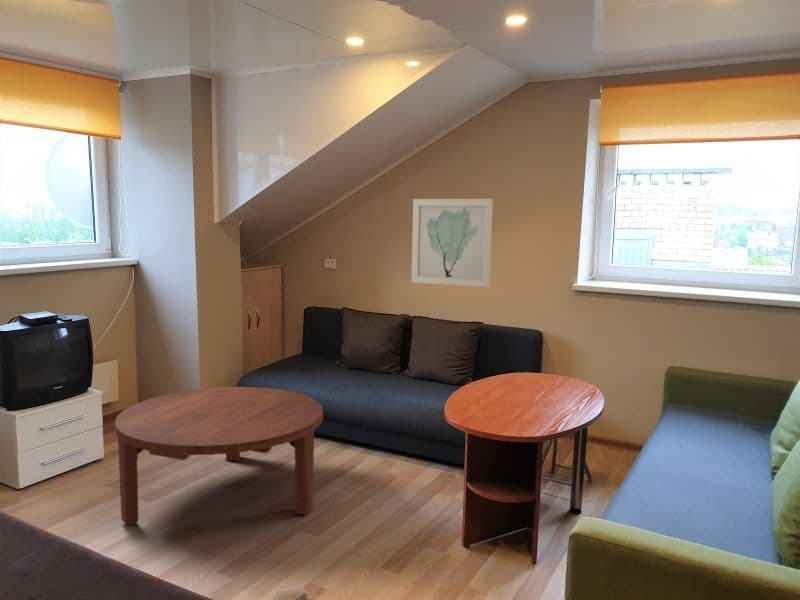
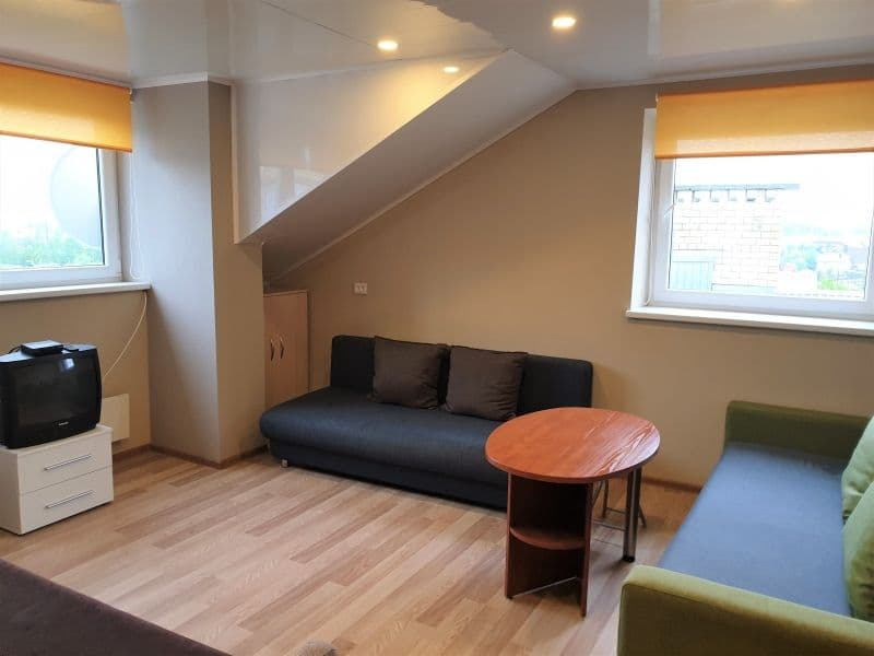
- coffee table [114,386,324,526]
- wall art [410,198,494,288]
